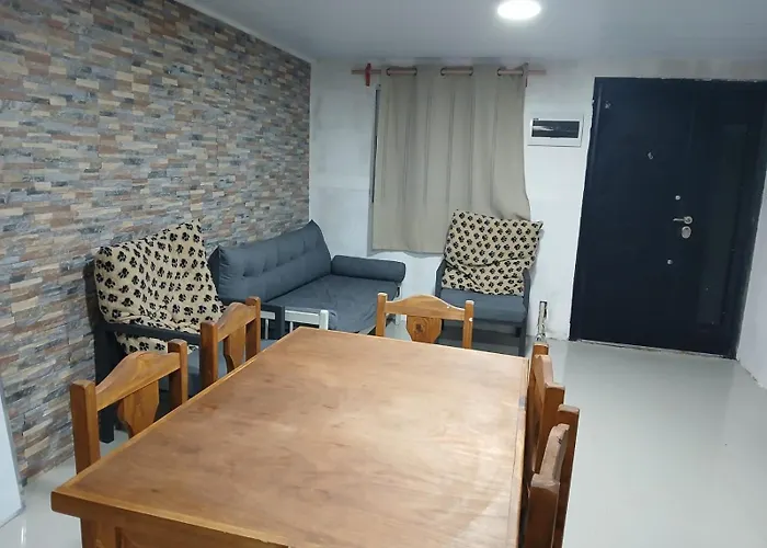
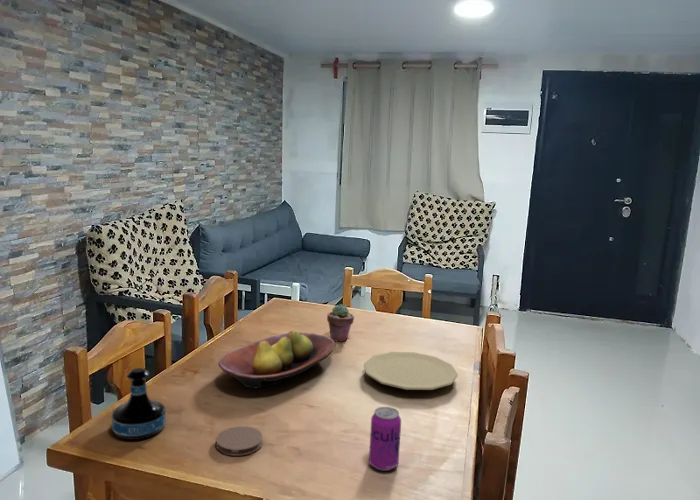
+ potted succulent [326,303,355,343]
+ coaster [215,425,264,457]
+ beverage can [368,406,402,472]
+ plate [363,351,459,391]
+ fruit bowl [217,330,336,389]
+ tequila bottle [111,367,167,441]
